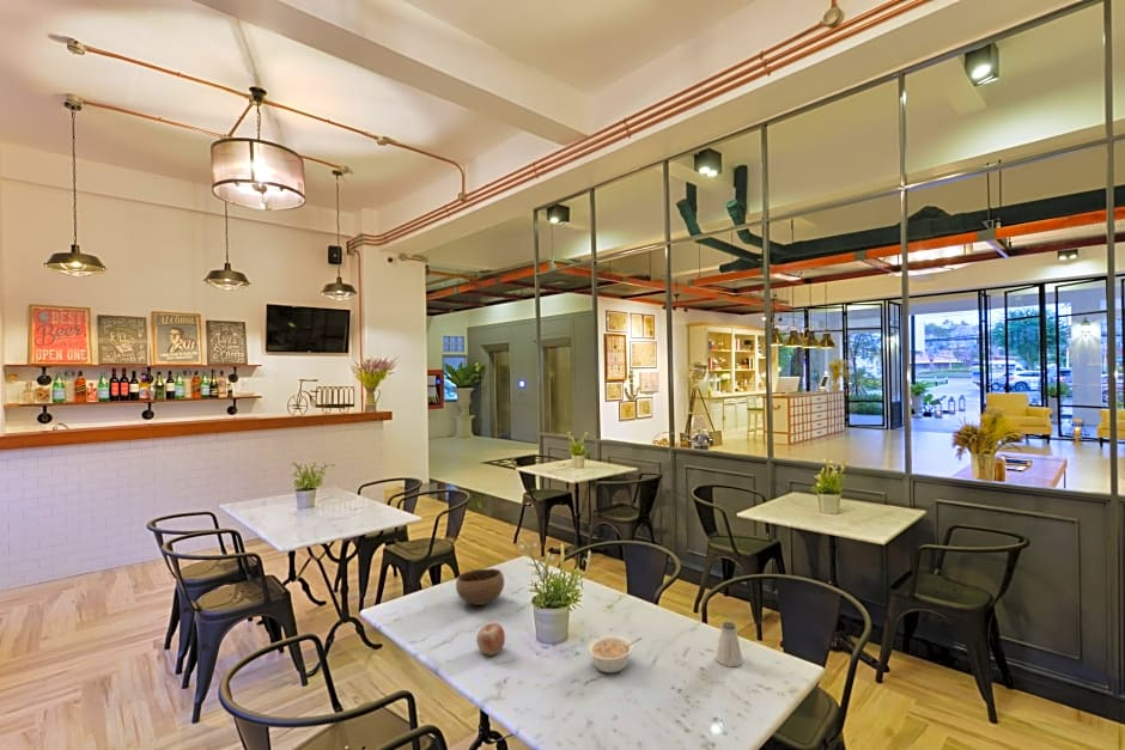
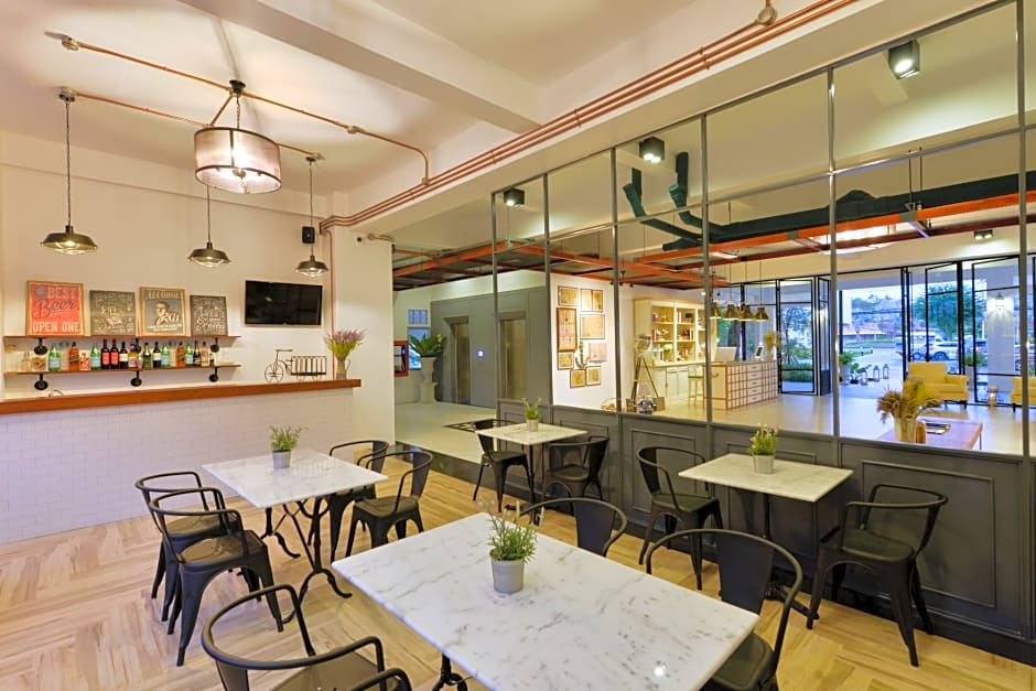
- legume [586,635,643,673]
- saltshaker [714,621,744,667]
- bowl [455,567,505,606]
- apple [475,622,506,657]
